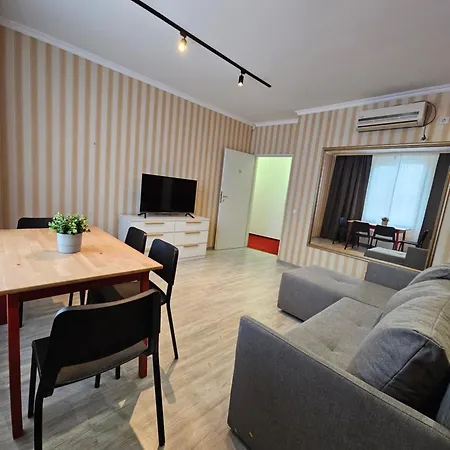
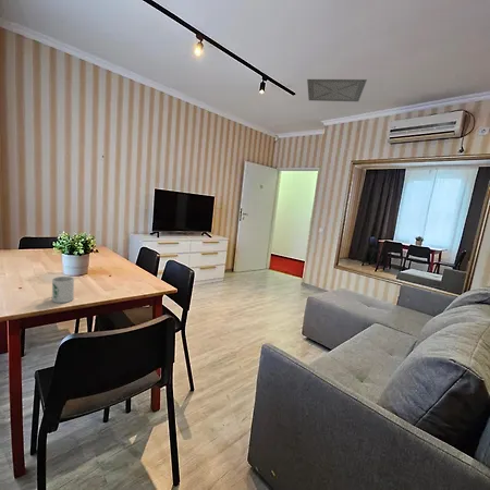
+ ceiling vent [306,78,368,102]
+ mug [51,275,75,304]
